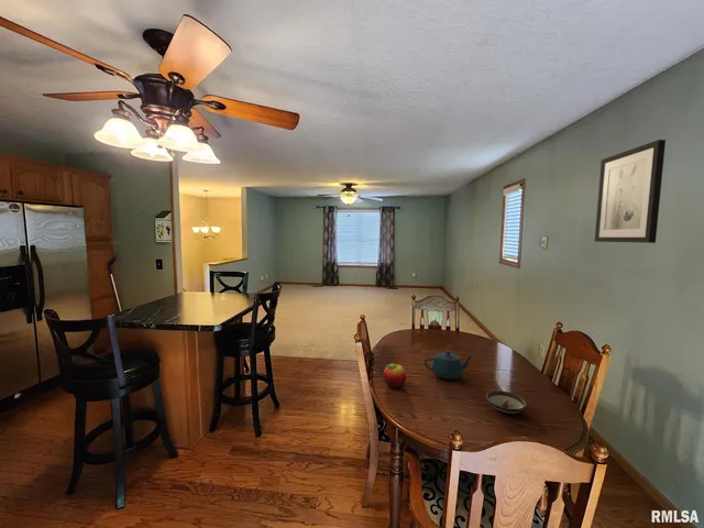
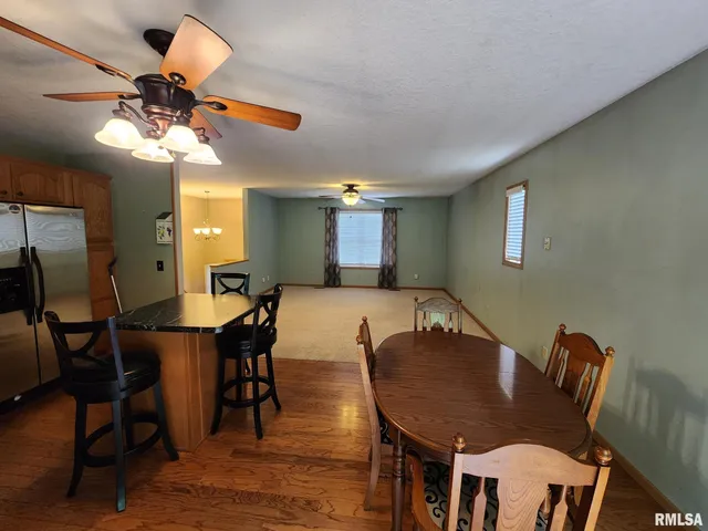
- saucer [485,389,528,415]
- fruit [382,363,407,389]
- teapot [424,349,474,381]
- wall art [594,139,667,244]
